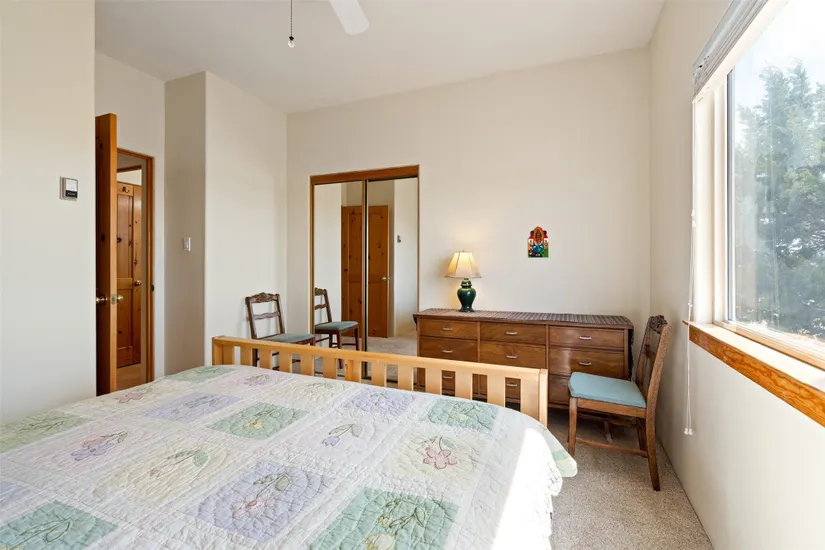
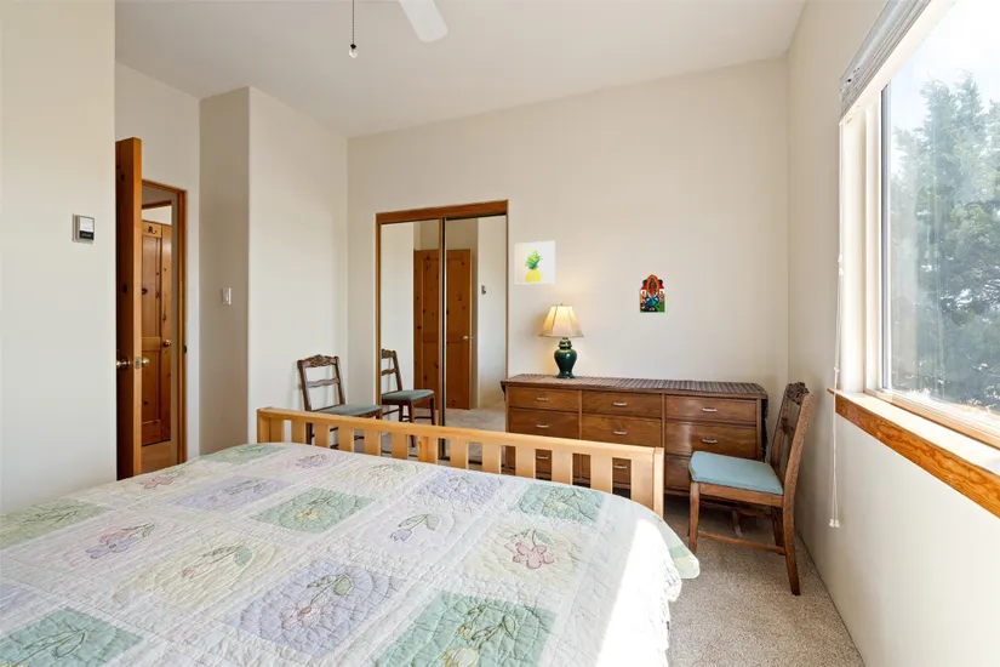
+ wall art [514,240,556,286]
